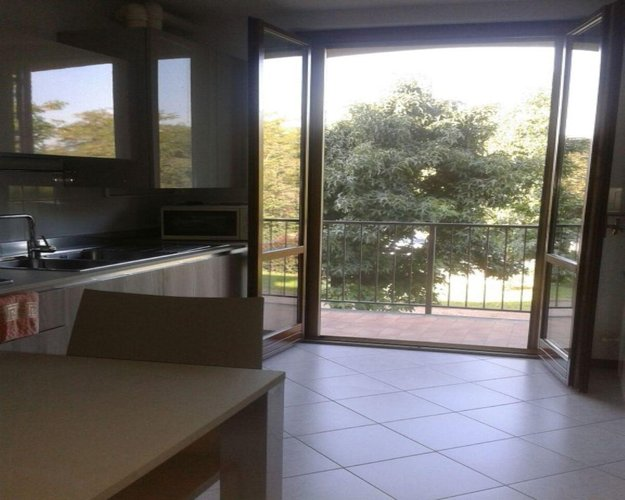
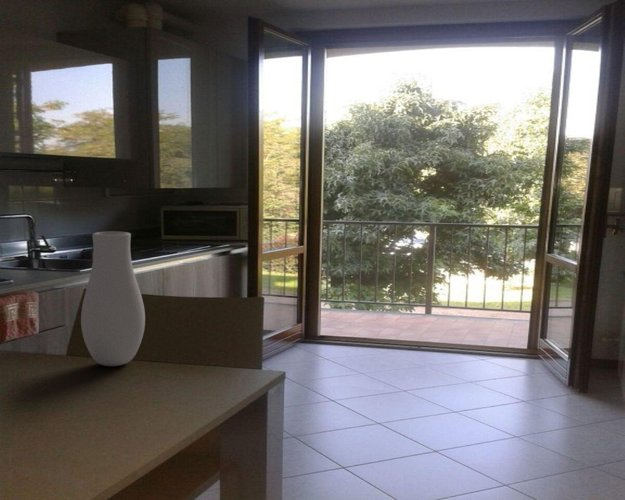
+ vase [80,231,146,367]
